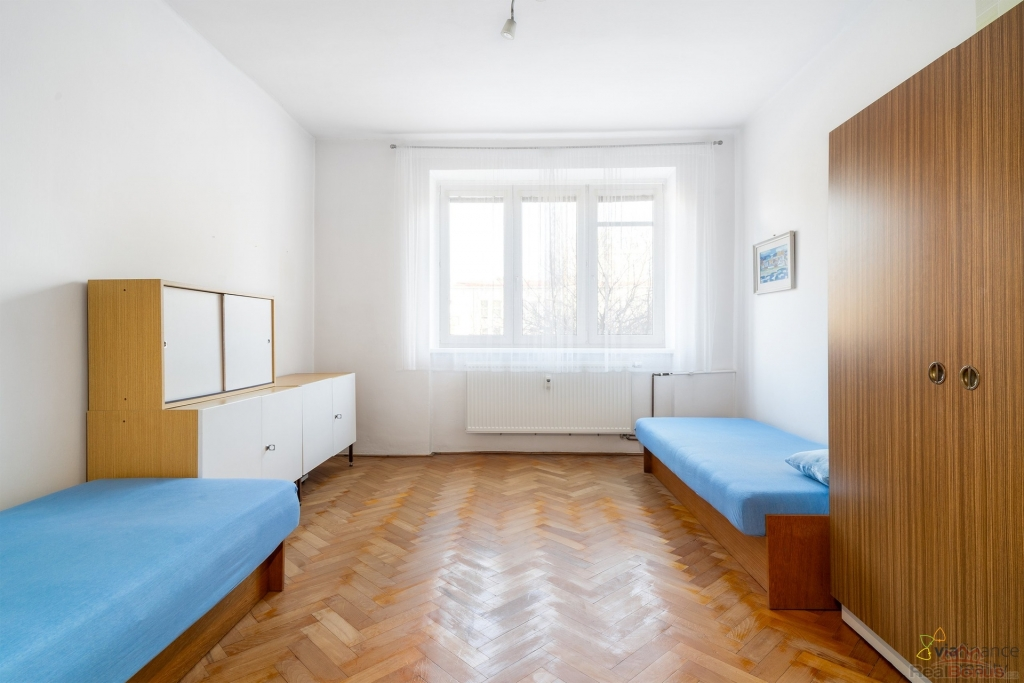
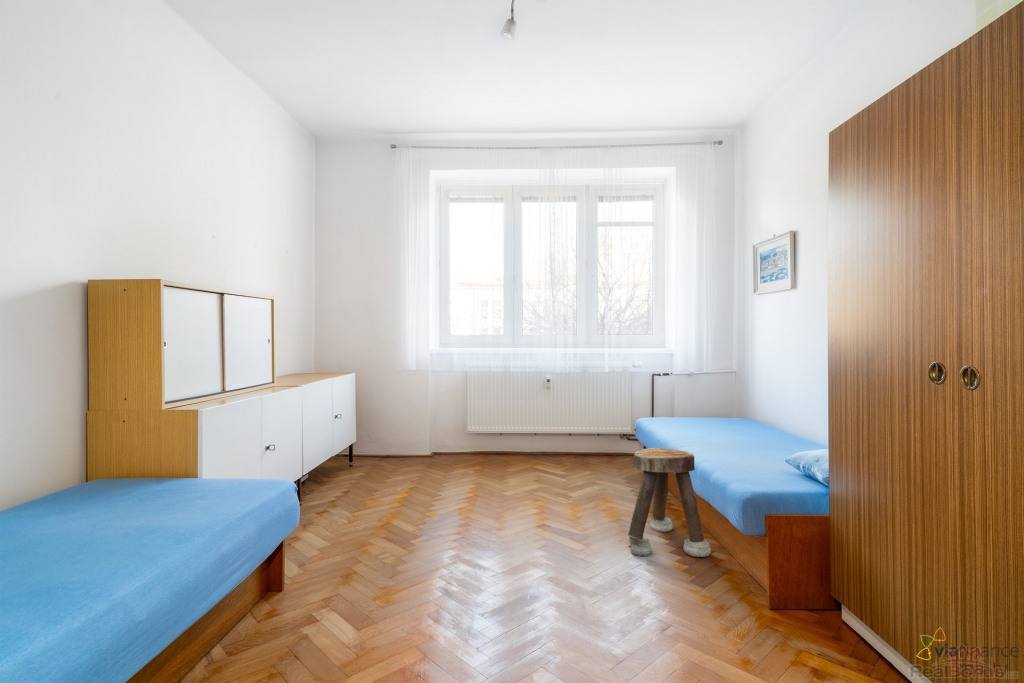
+ stool [627,447,712,558]
